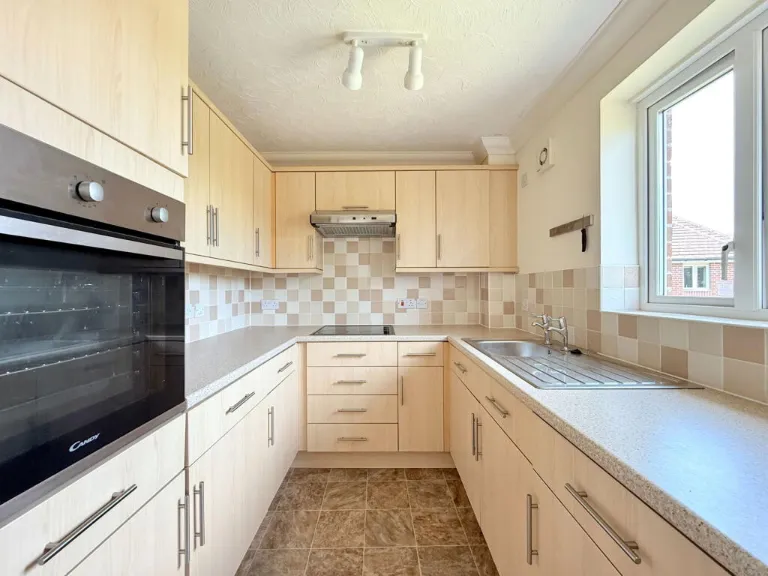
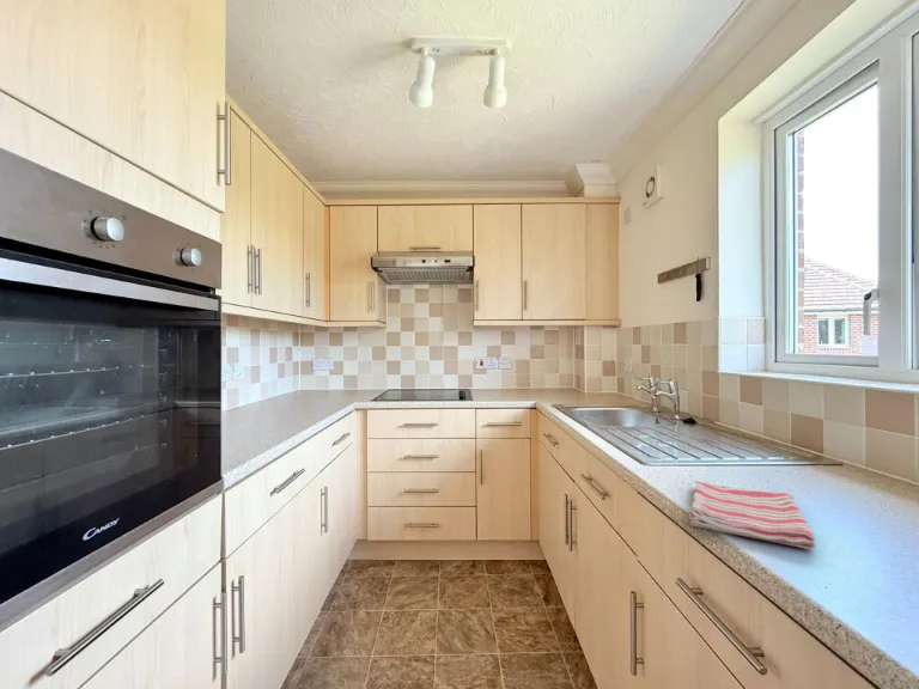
+ dish towel [688,480,816,550]
